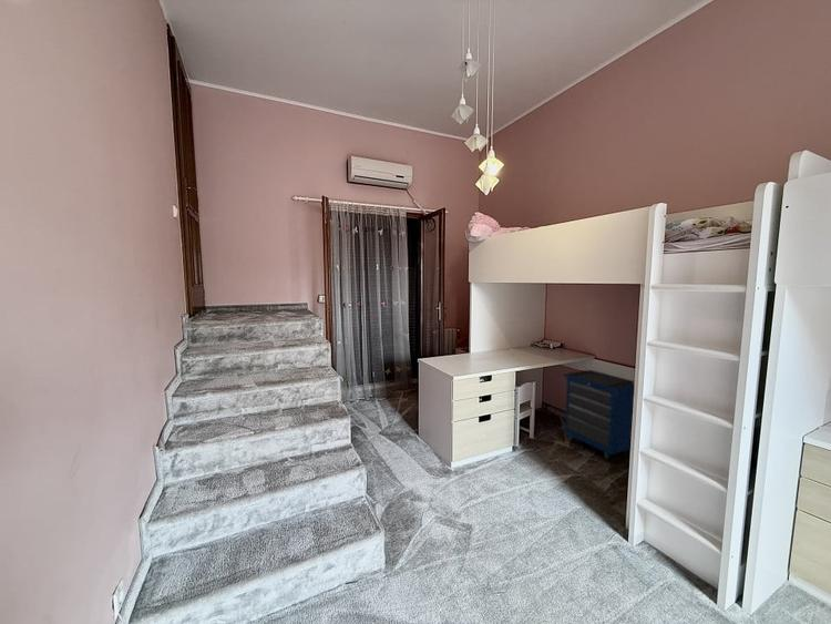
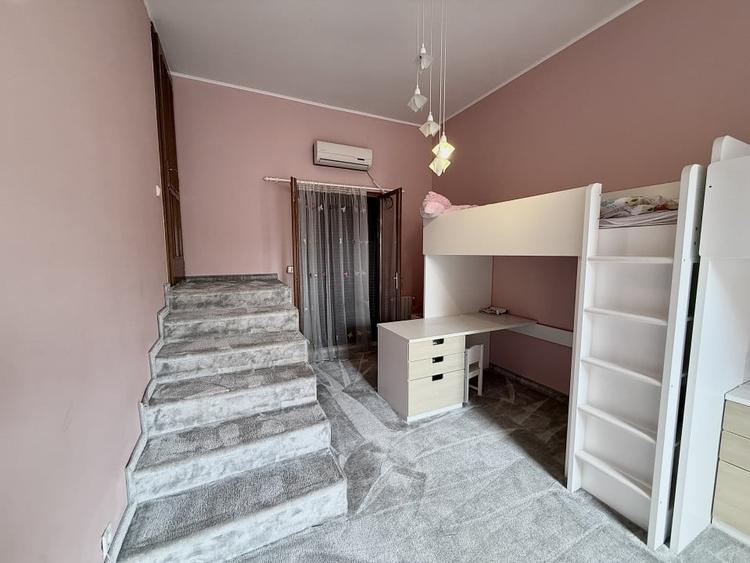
- cabinet [562,369,635,461]
